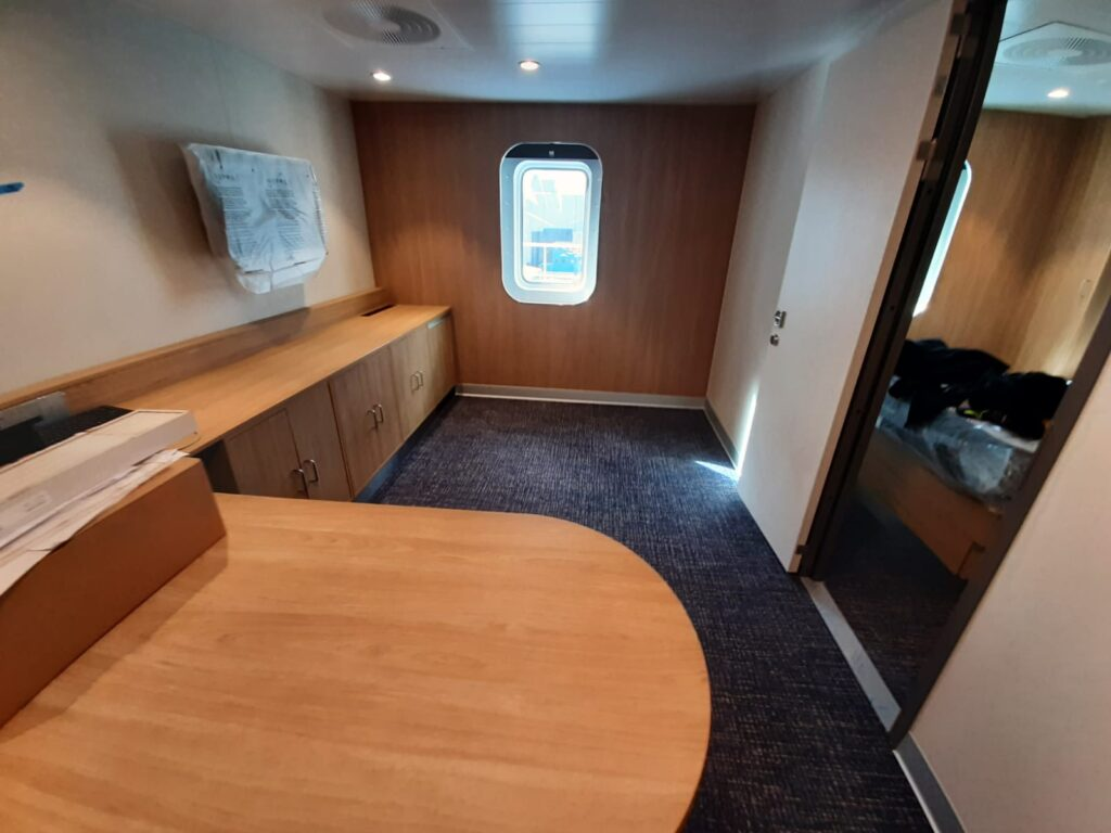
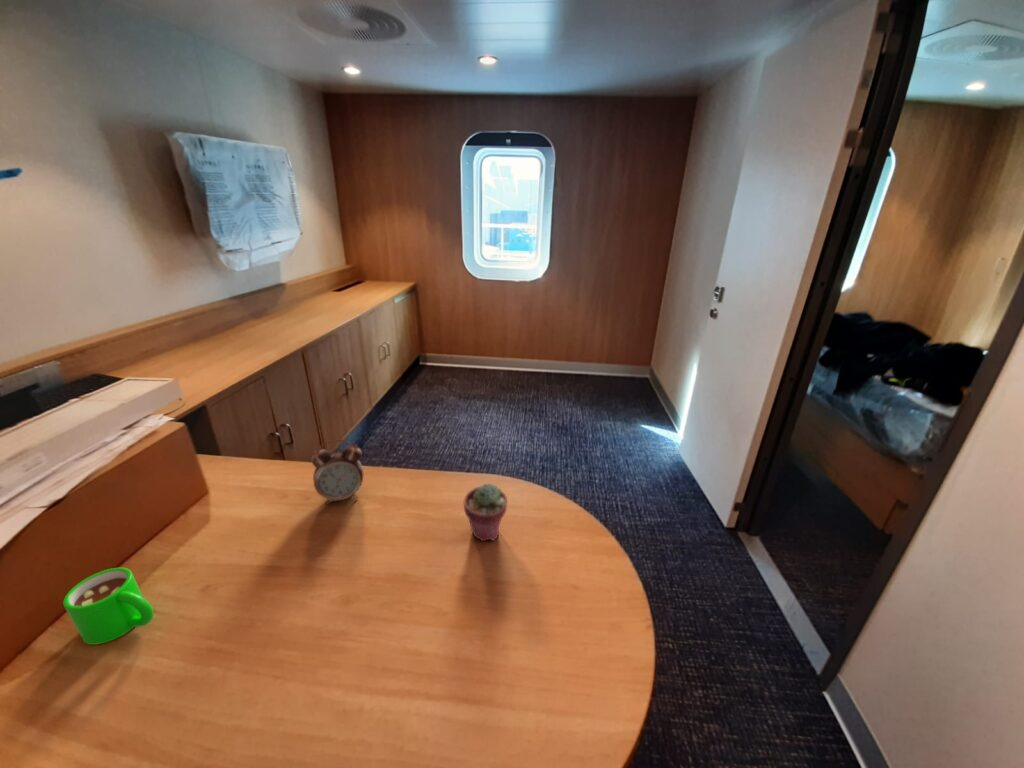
+ potted succulent [463,482,508,542]
+ mug [62,567,154,646]
+ alarm clock [310,439,364,506]
